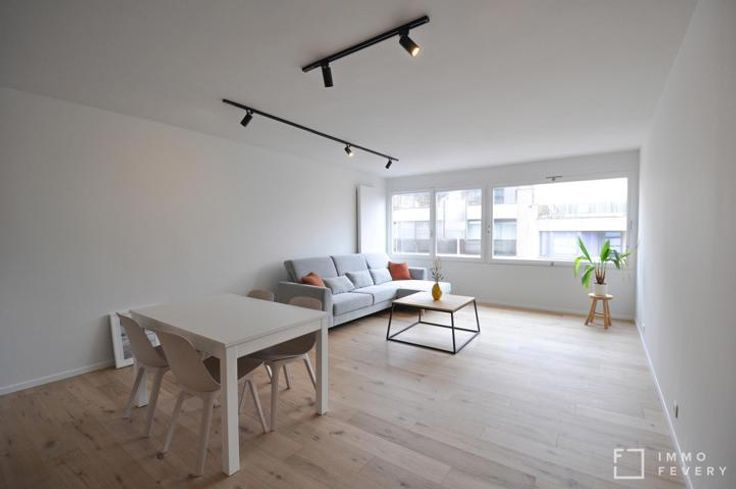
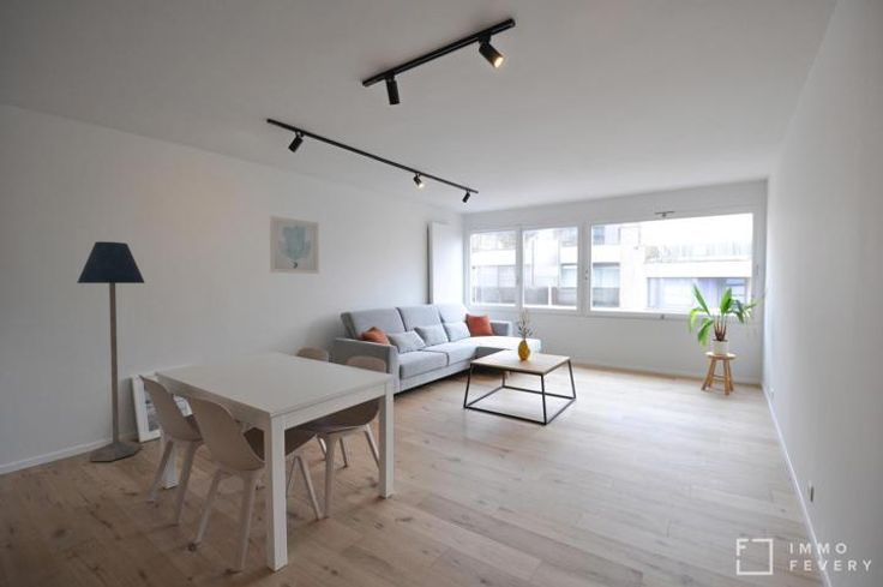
+ wall art [269,215,320,275]
+ floor lamp [76,240,146,462]
